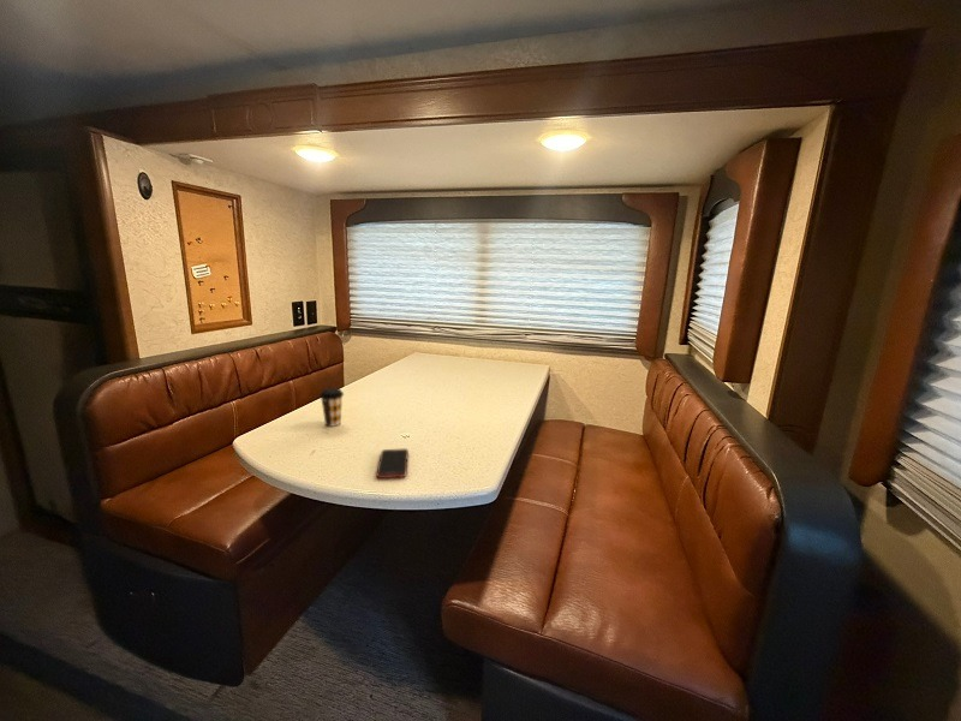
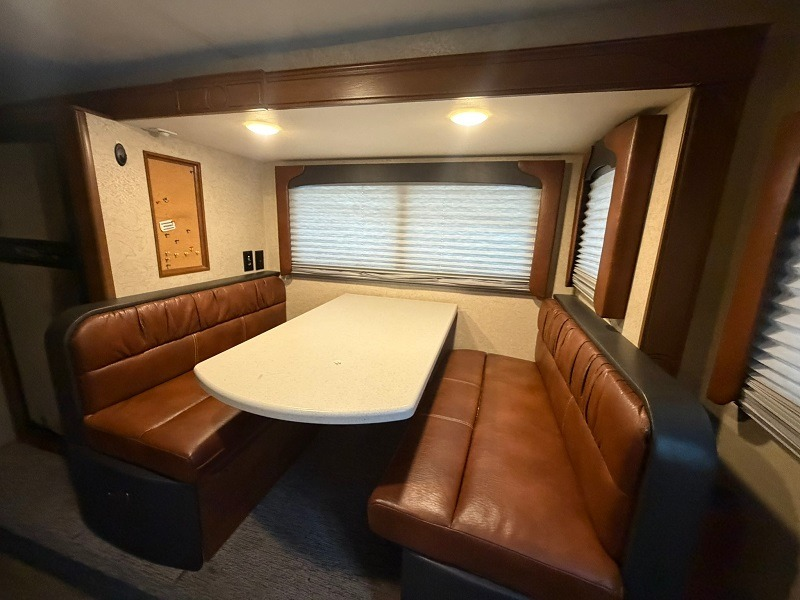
- cell phone [375,448,410,479]
- coffee cup [318,387,345,428]
